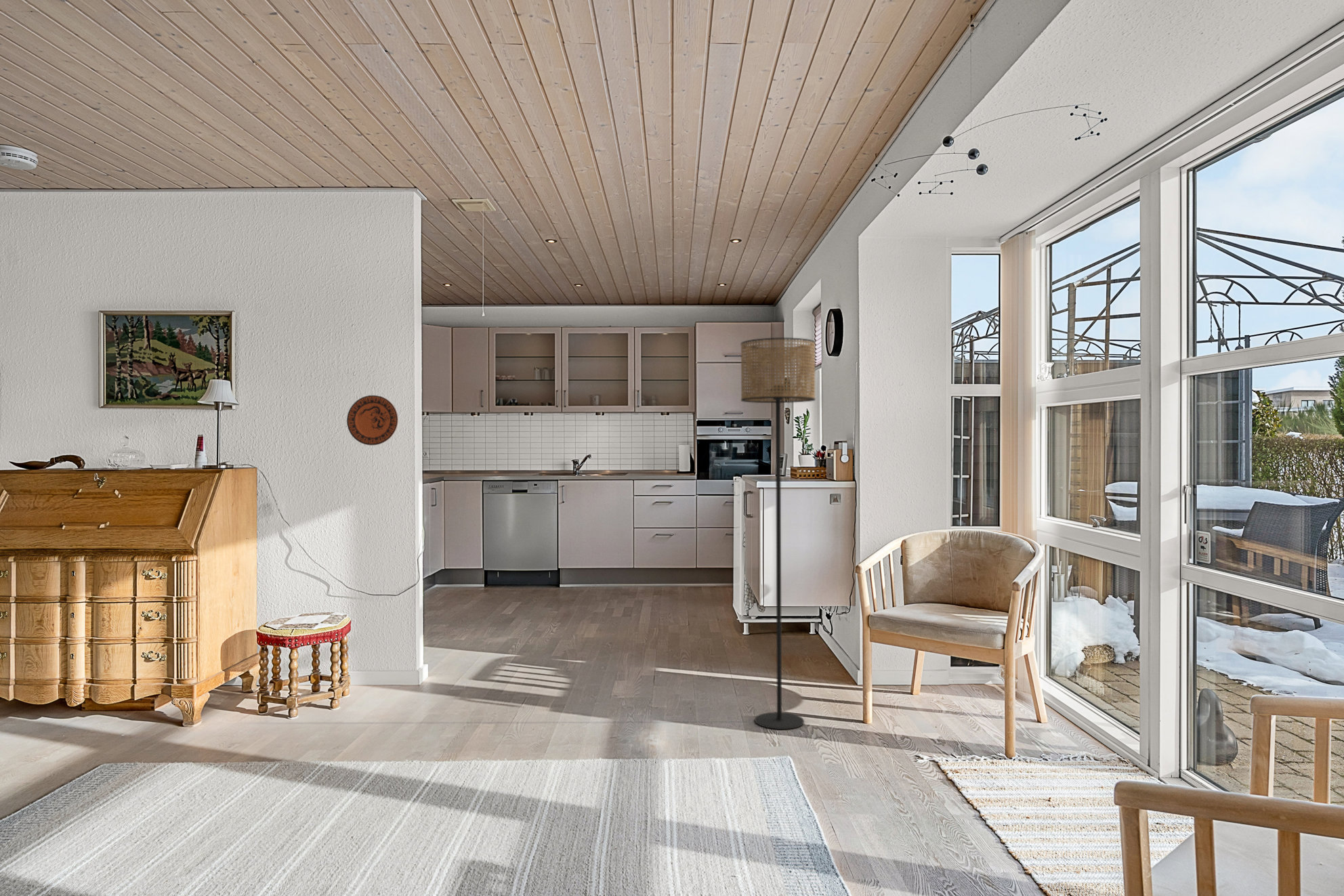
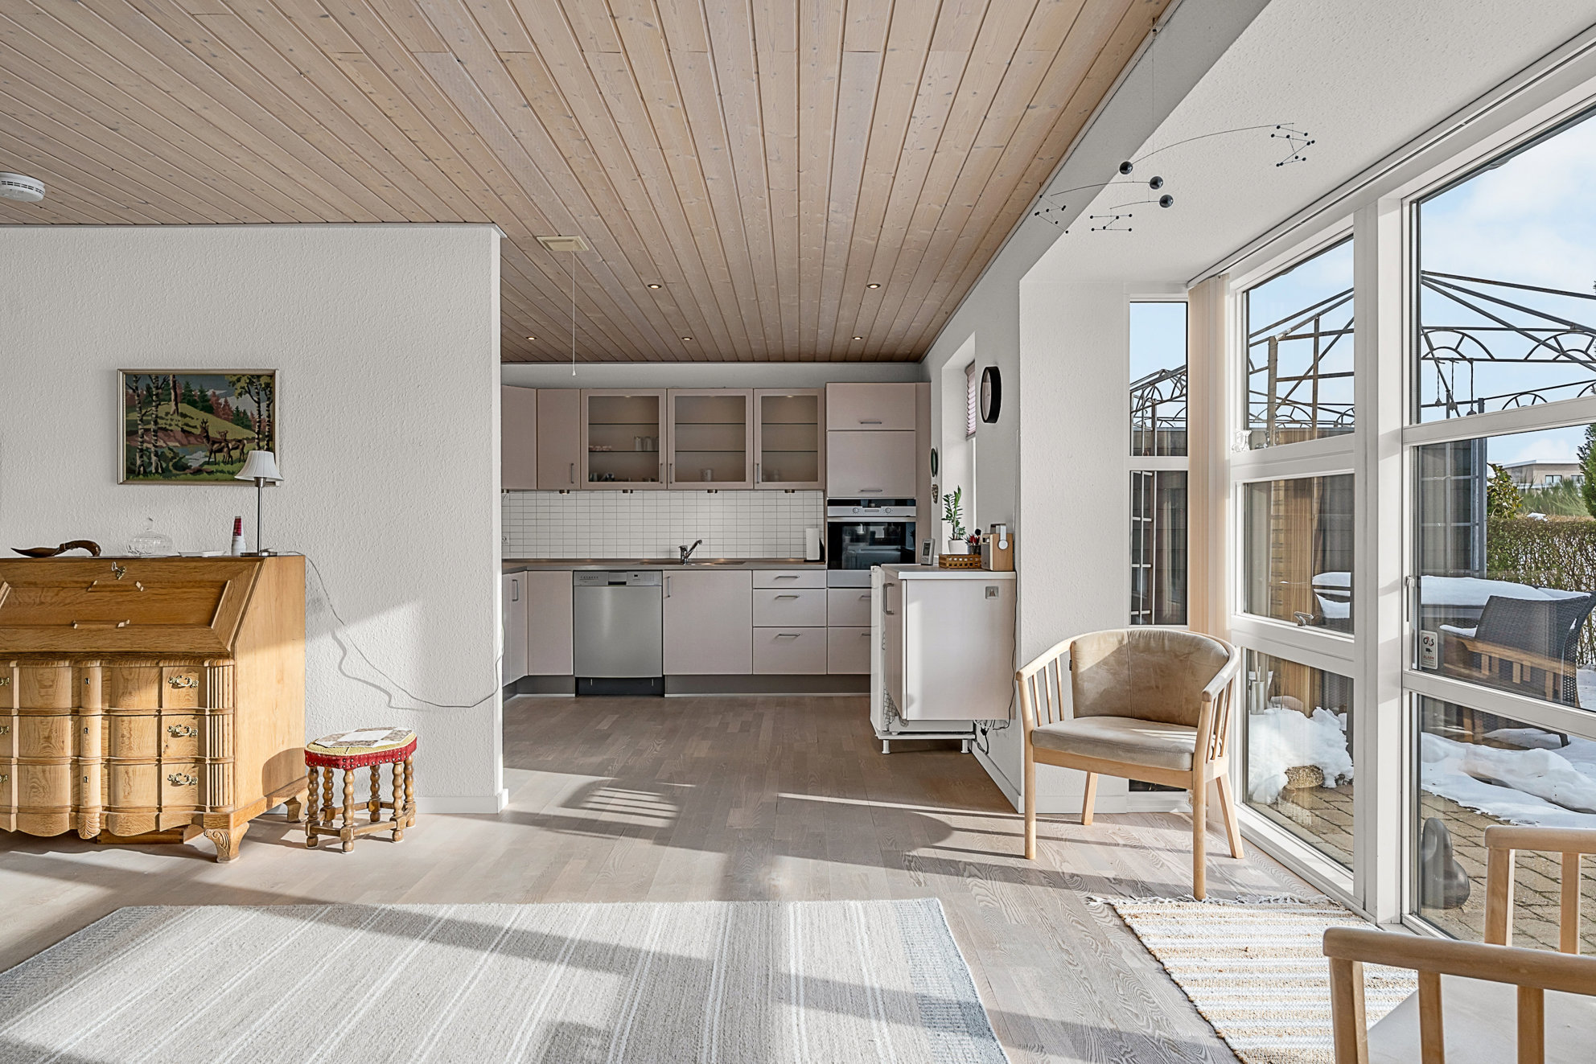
- floor lamp [740,337,816,730]
- decorative plate [346,395,398,446]
